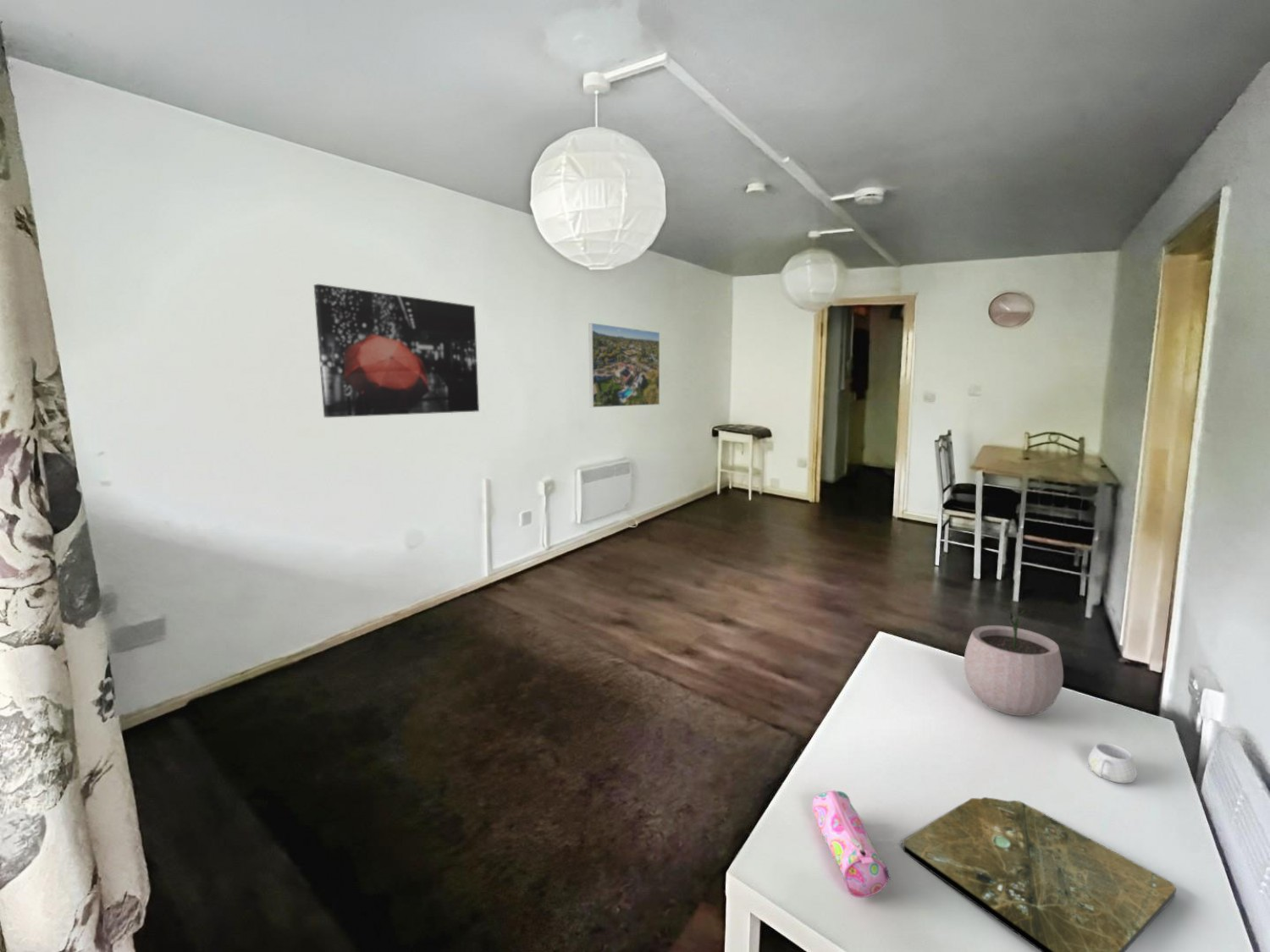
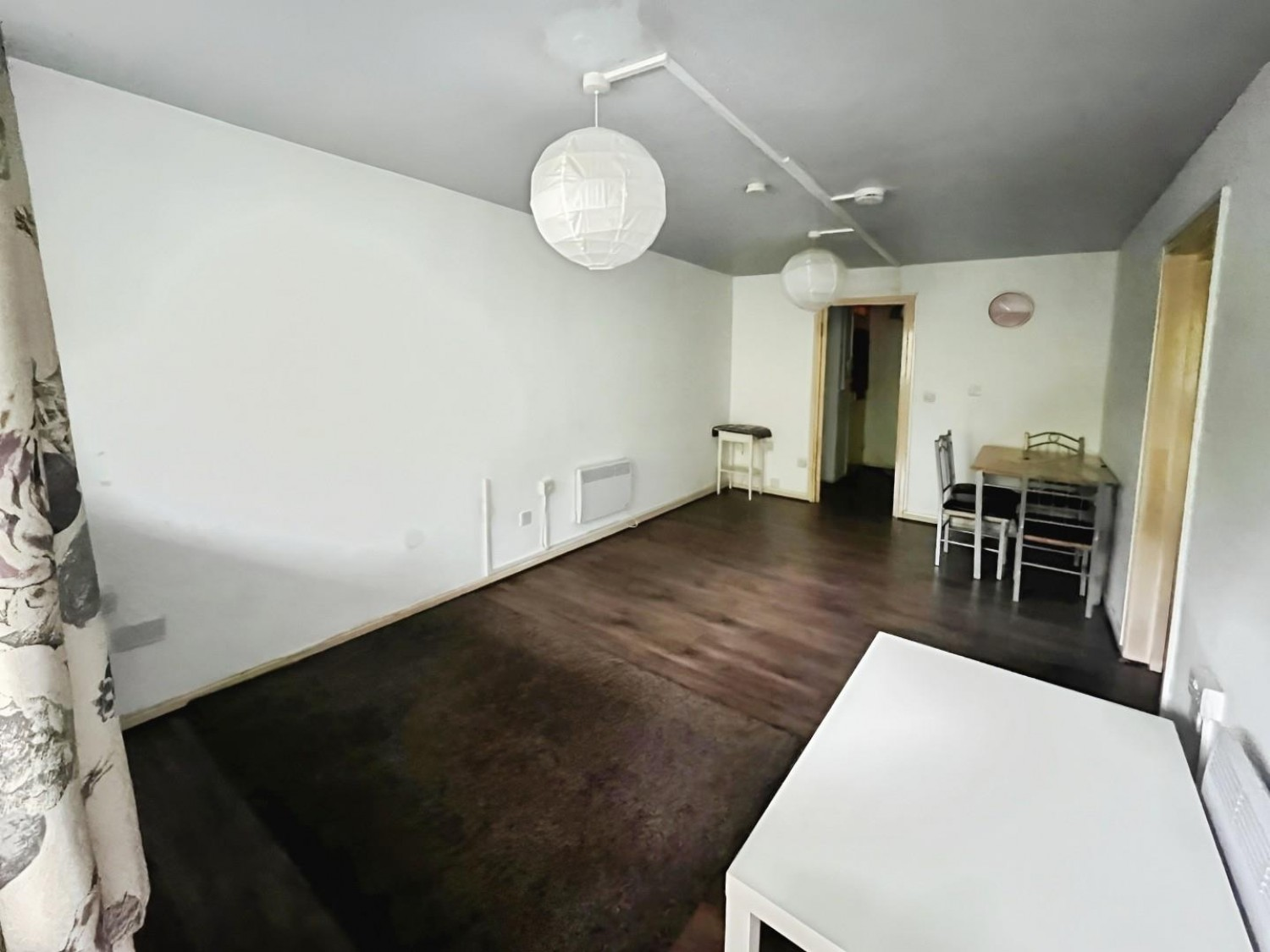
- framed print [588,322,660,408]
- wall art [313,283,480,418]
- pencil case [811,790,892,899]
- mug [1087,742,1137,784]
- plant pot [964,608,1064,717]
- aerial map [902,796,1177,952]
